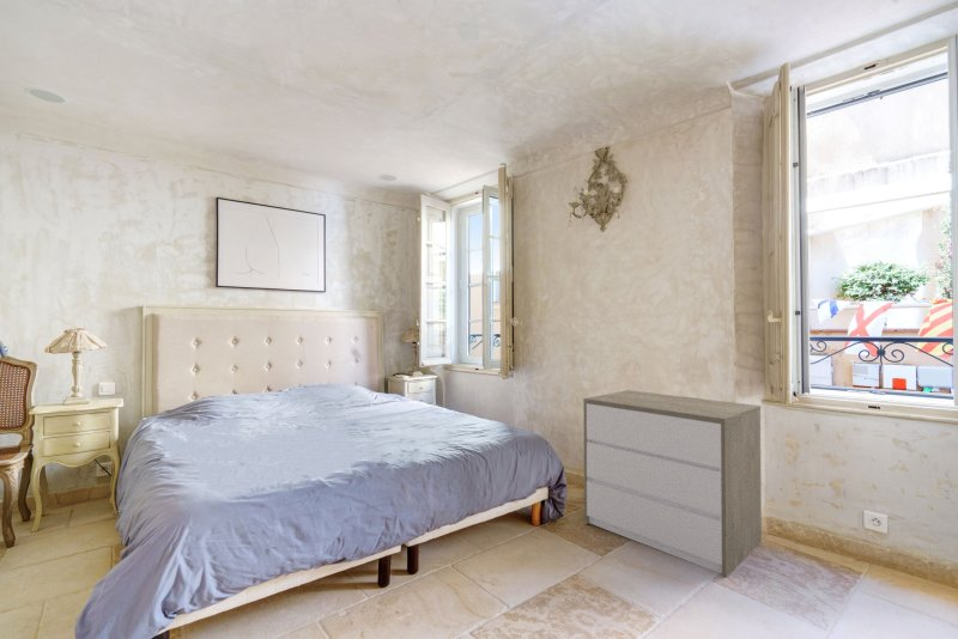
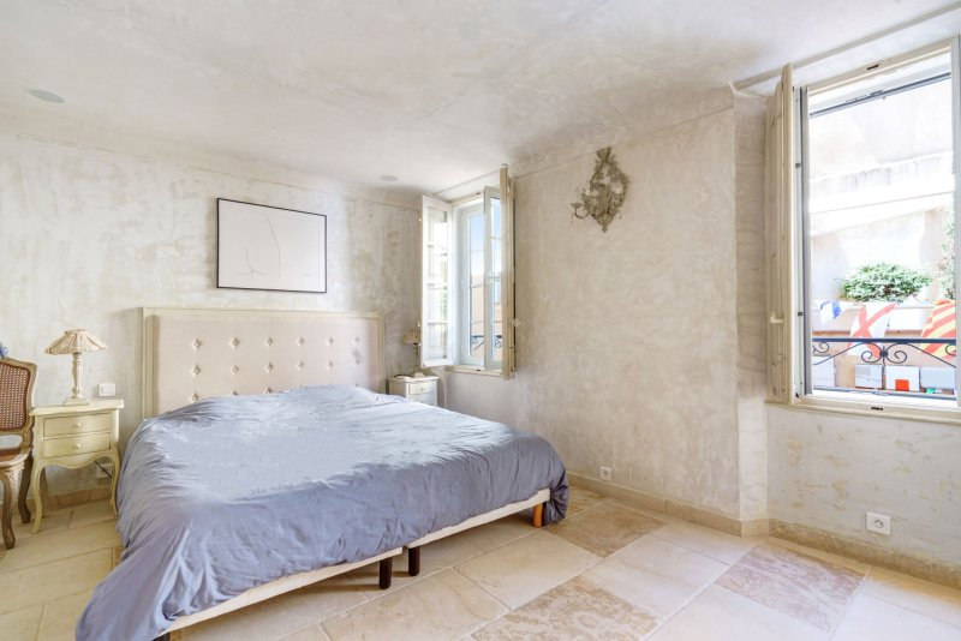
- dresser [582,389,763,579]
